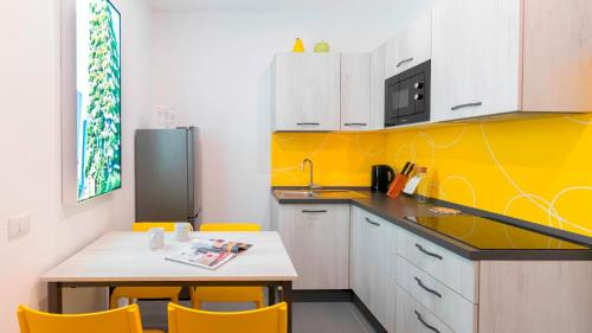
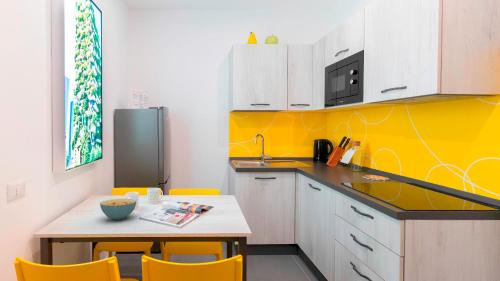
+ cereal bowl [99,198,137,221]
